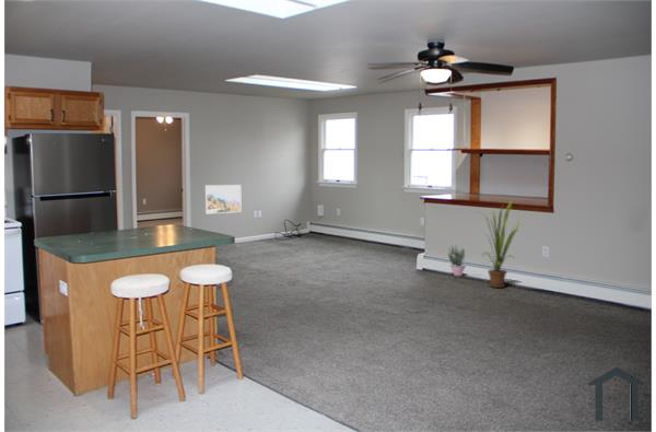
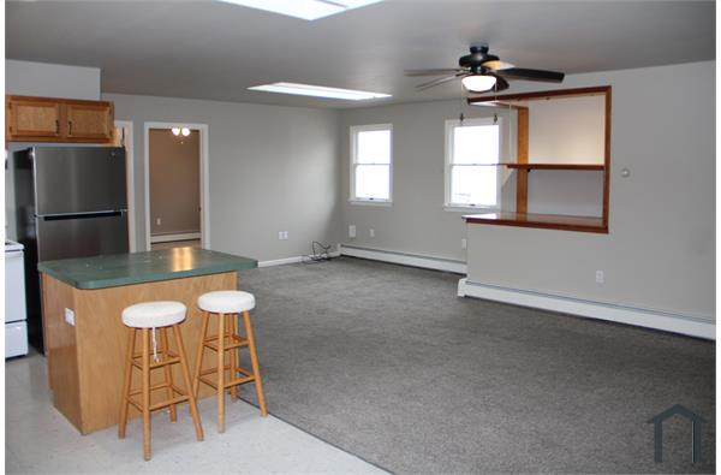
- house plant [479,199,525,289]
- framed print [204,184,243,214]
- potted plant [447,244,467,278]
